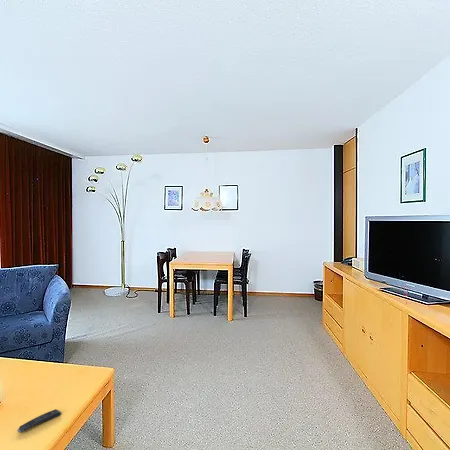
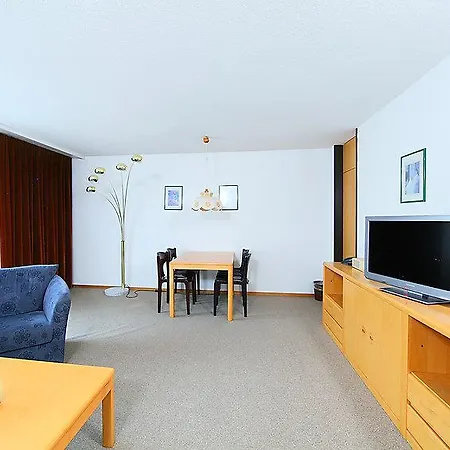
- remote control [16,408,62,433]
